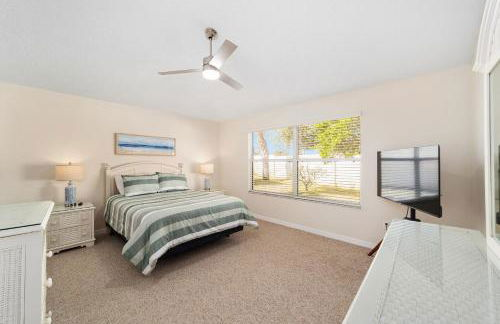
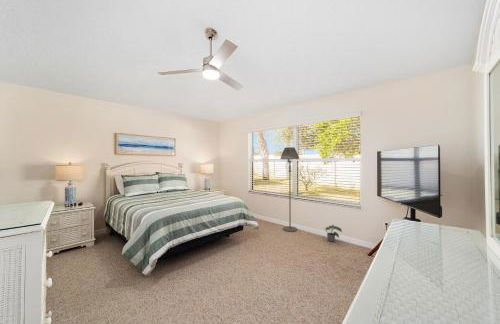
+ floor lamp [280,146,300,233]
+ potted plant [324,224,343,243]
